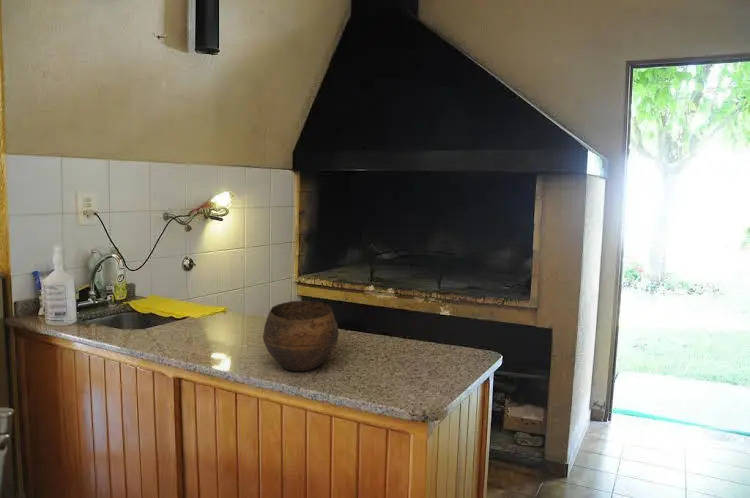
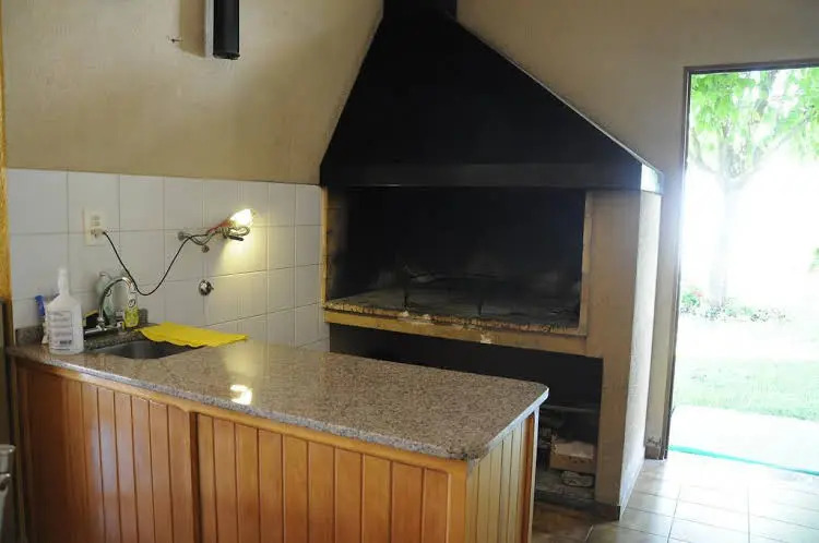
- bowl [262,300,339,372]
